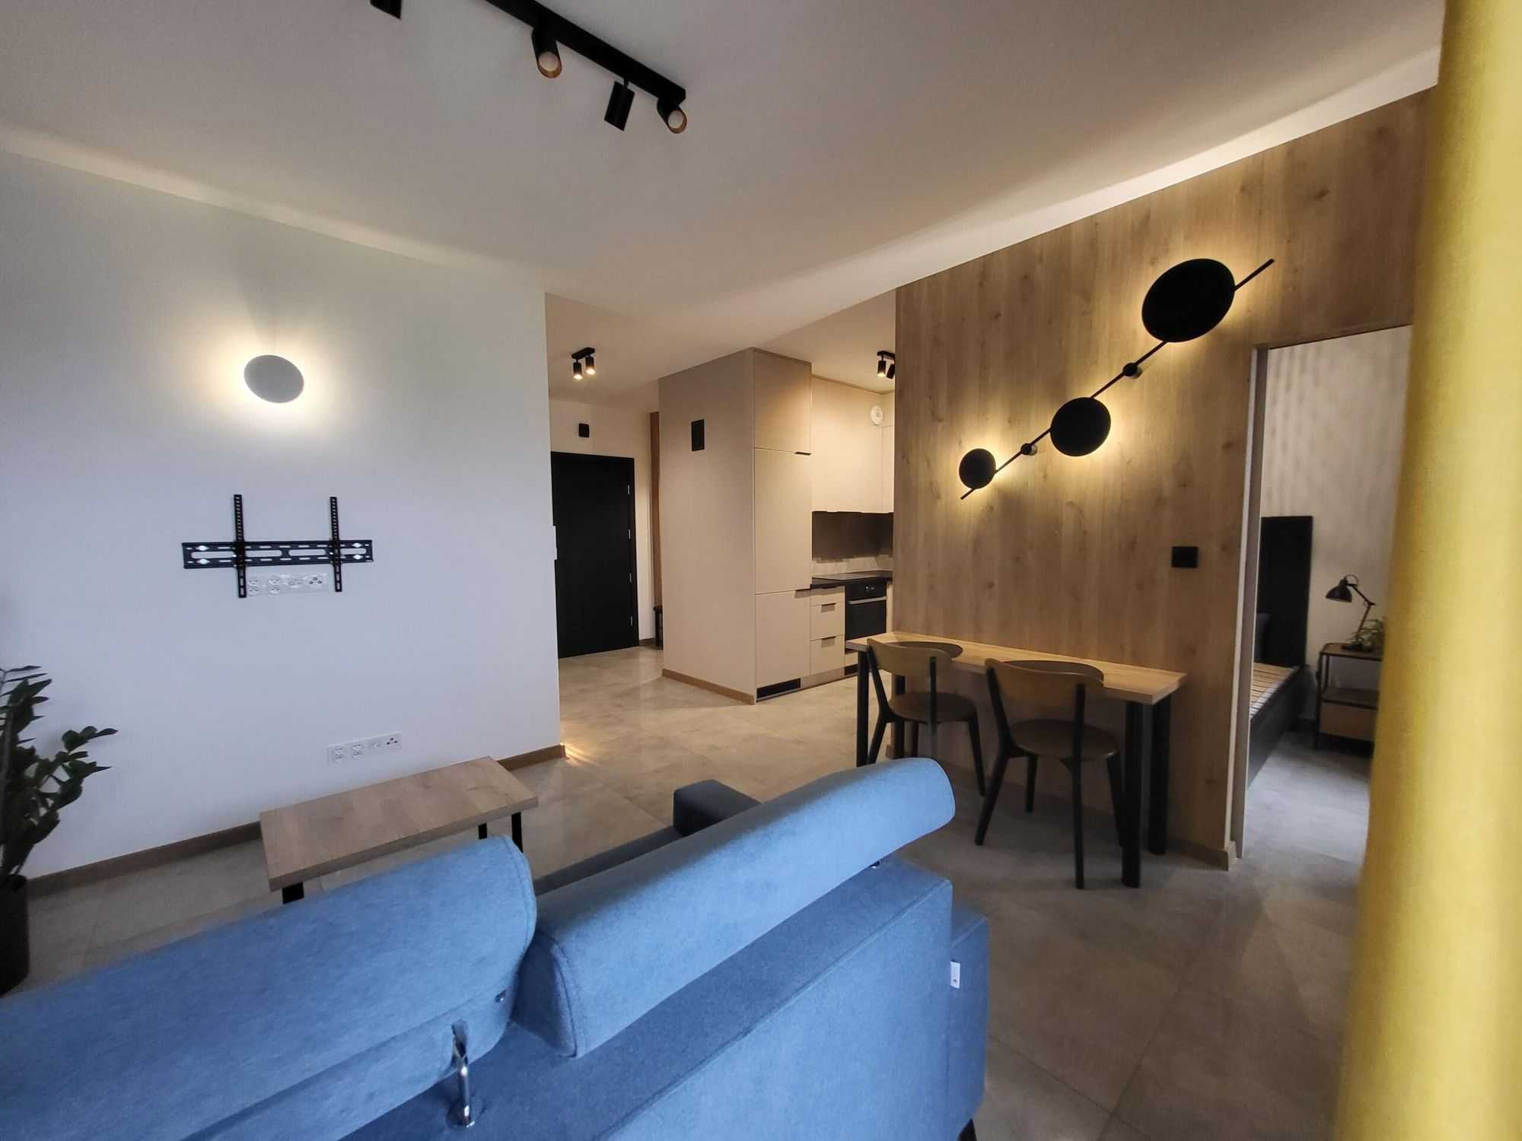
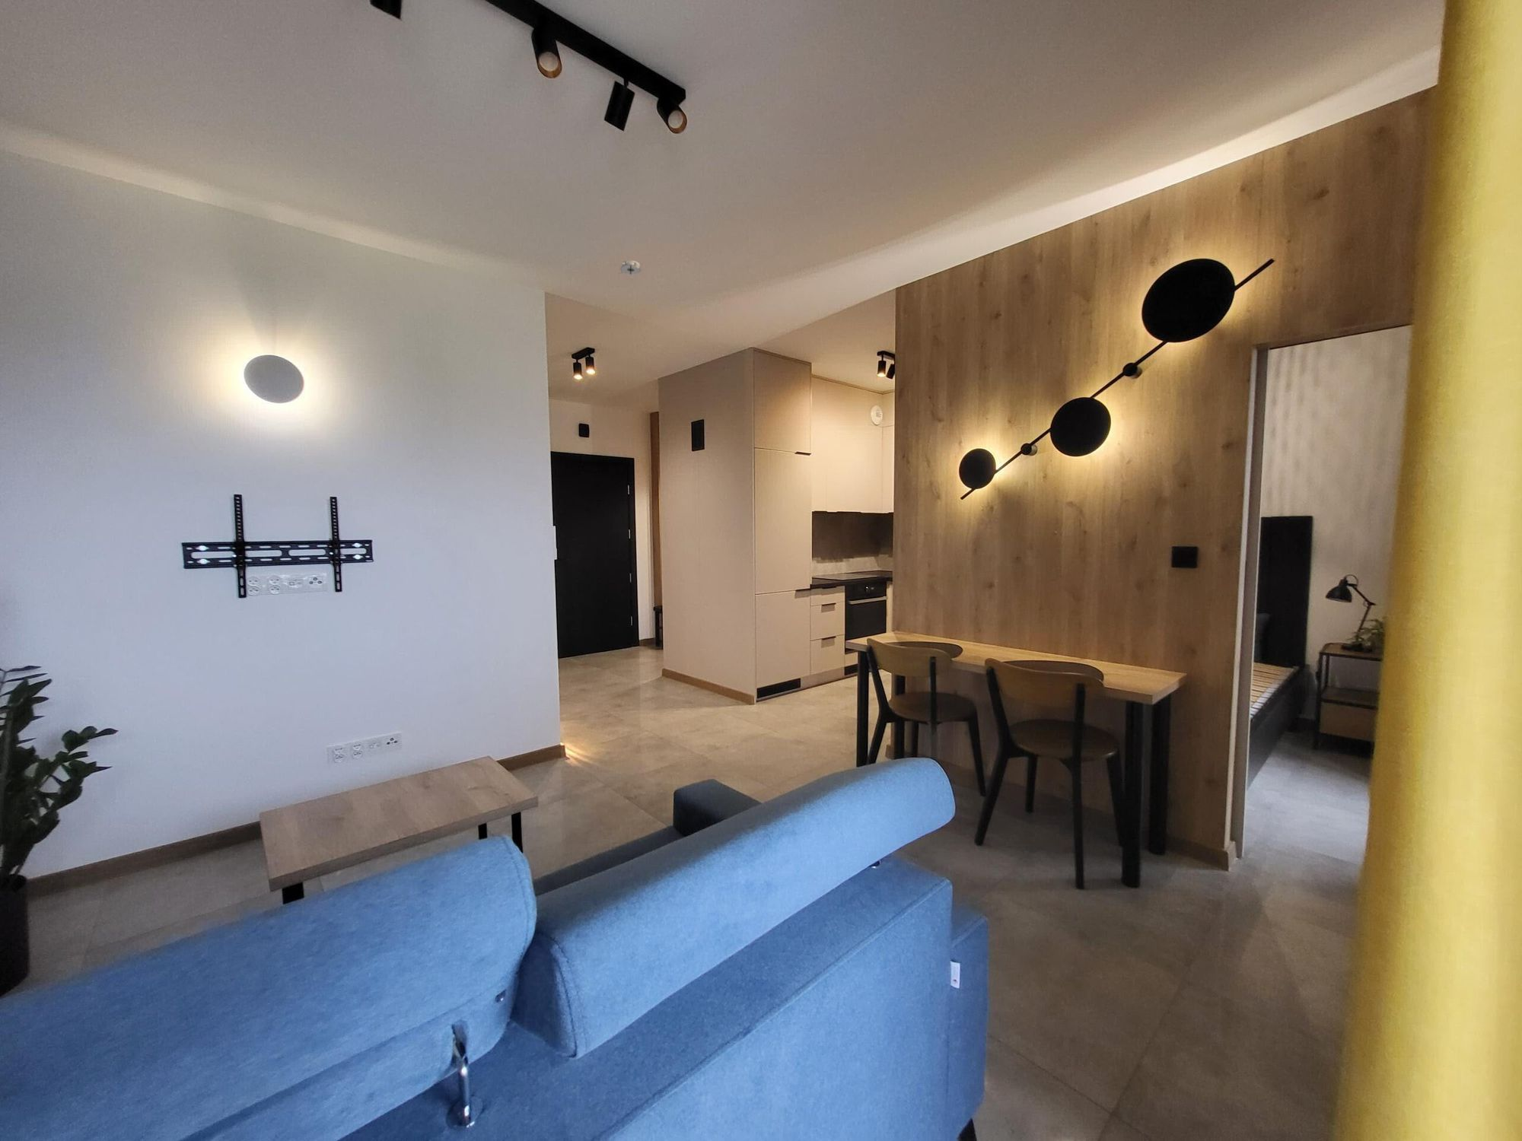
+ smoke detector [618,259,642,276]
